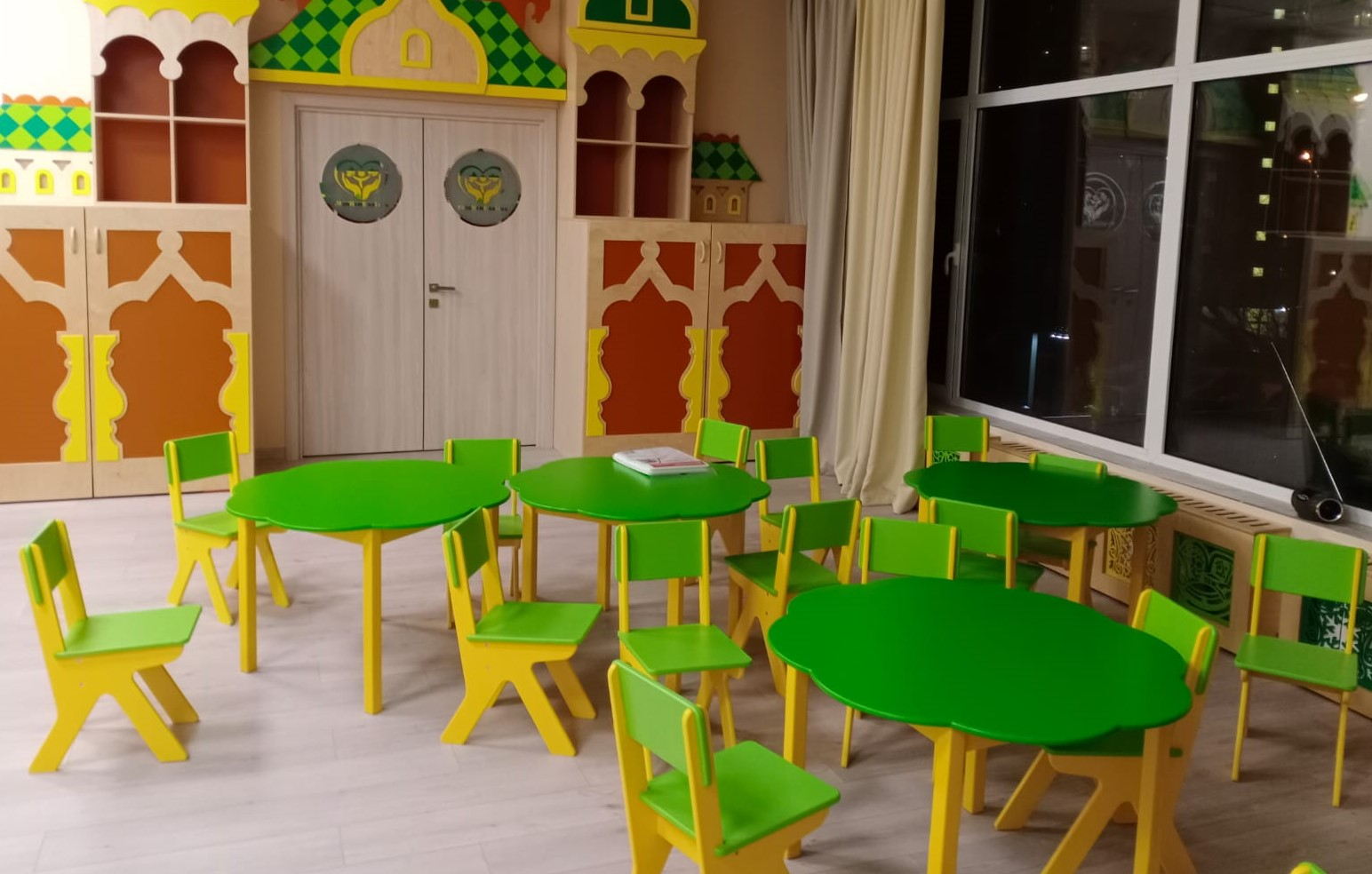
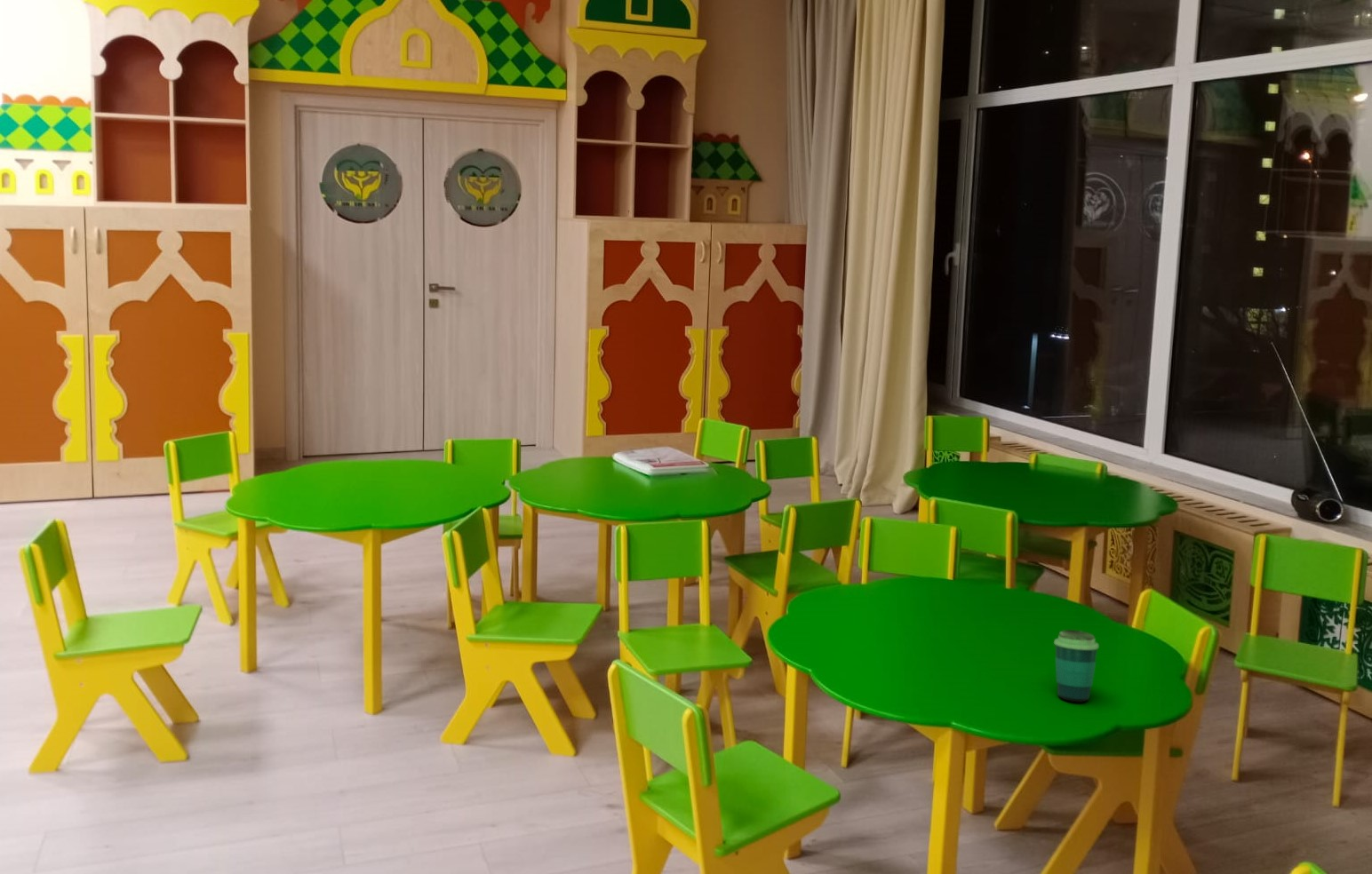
+ cup [1053,629,1099,703]
